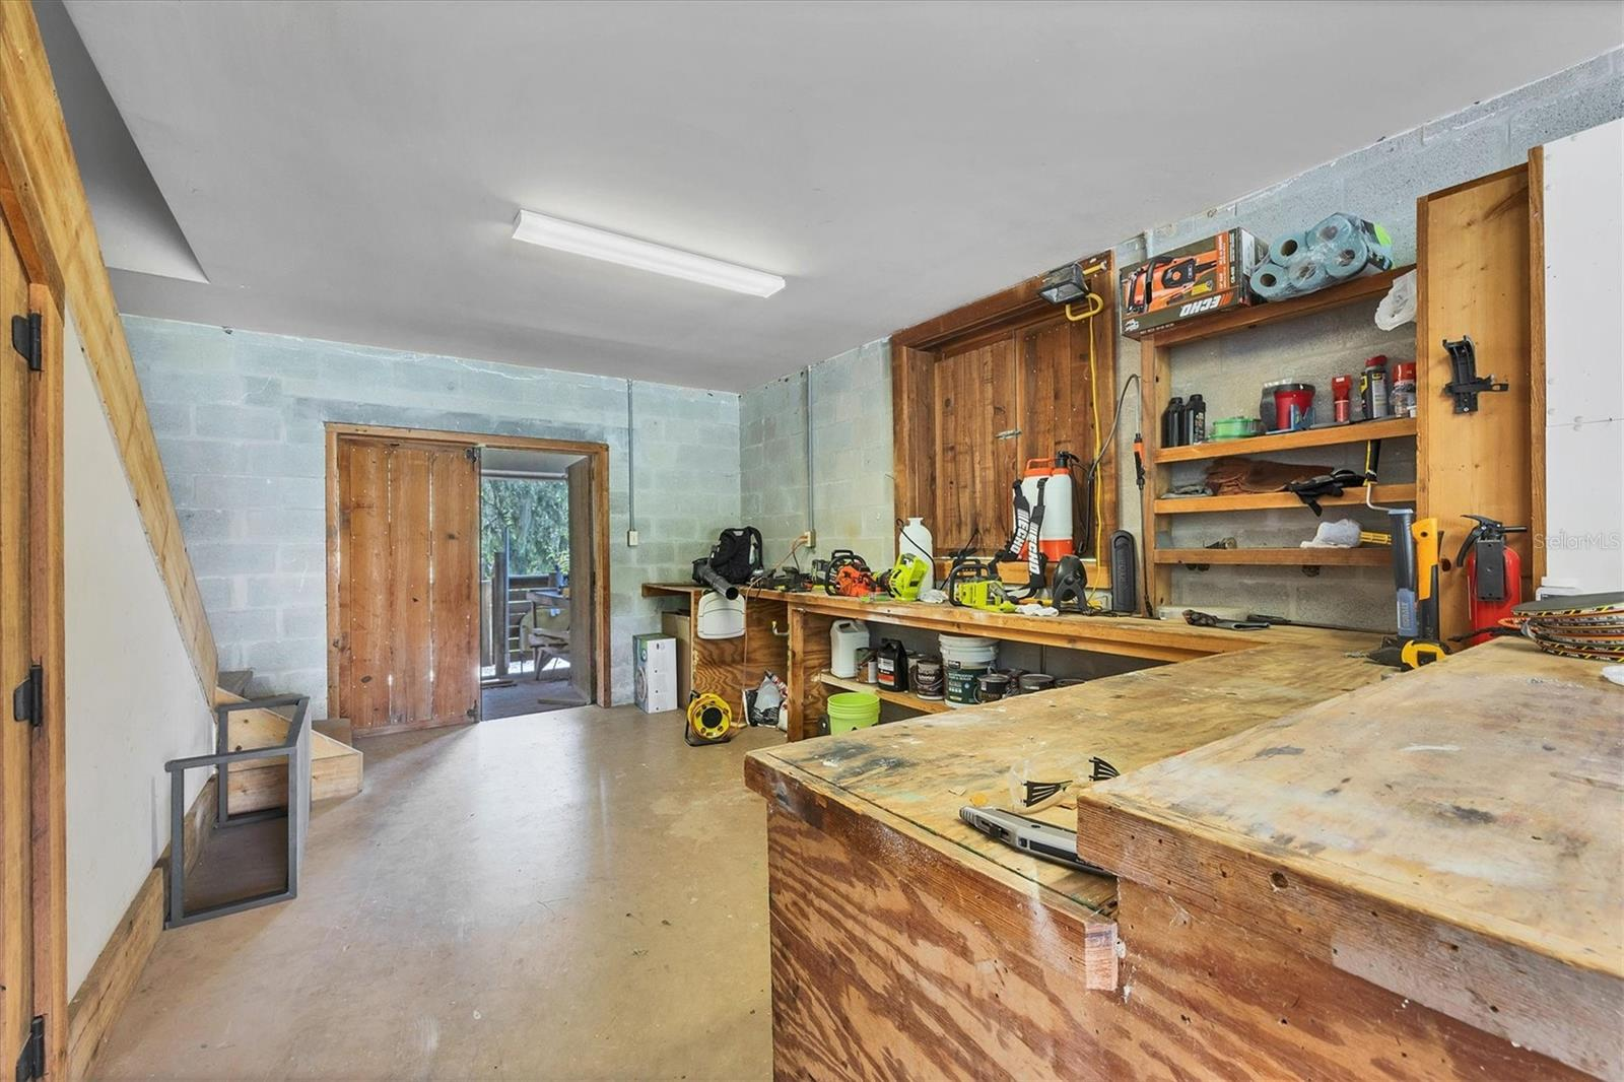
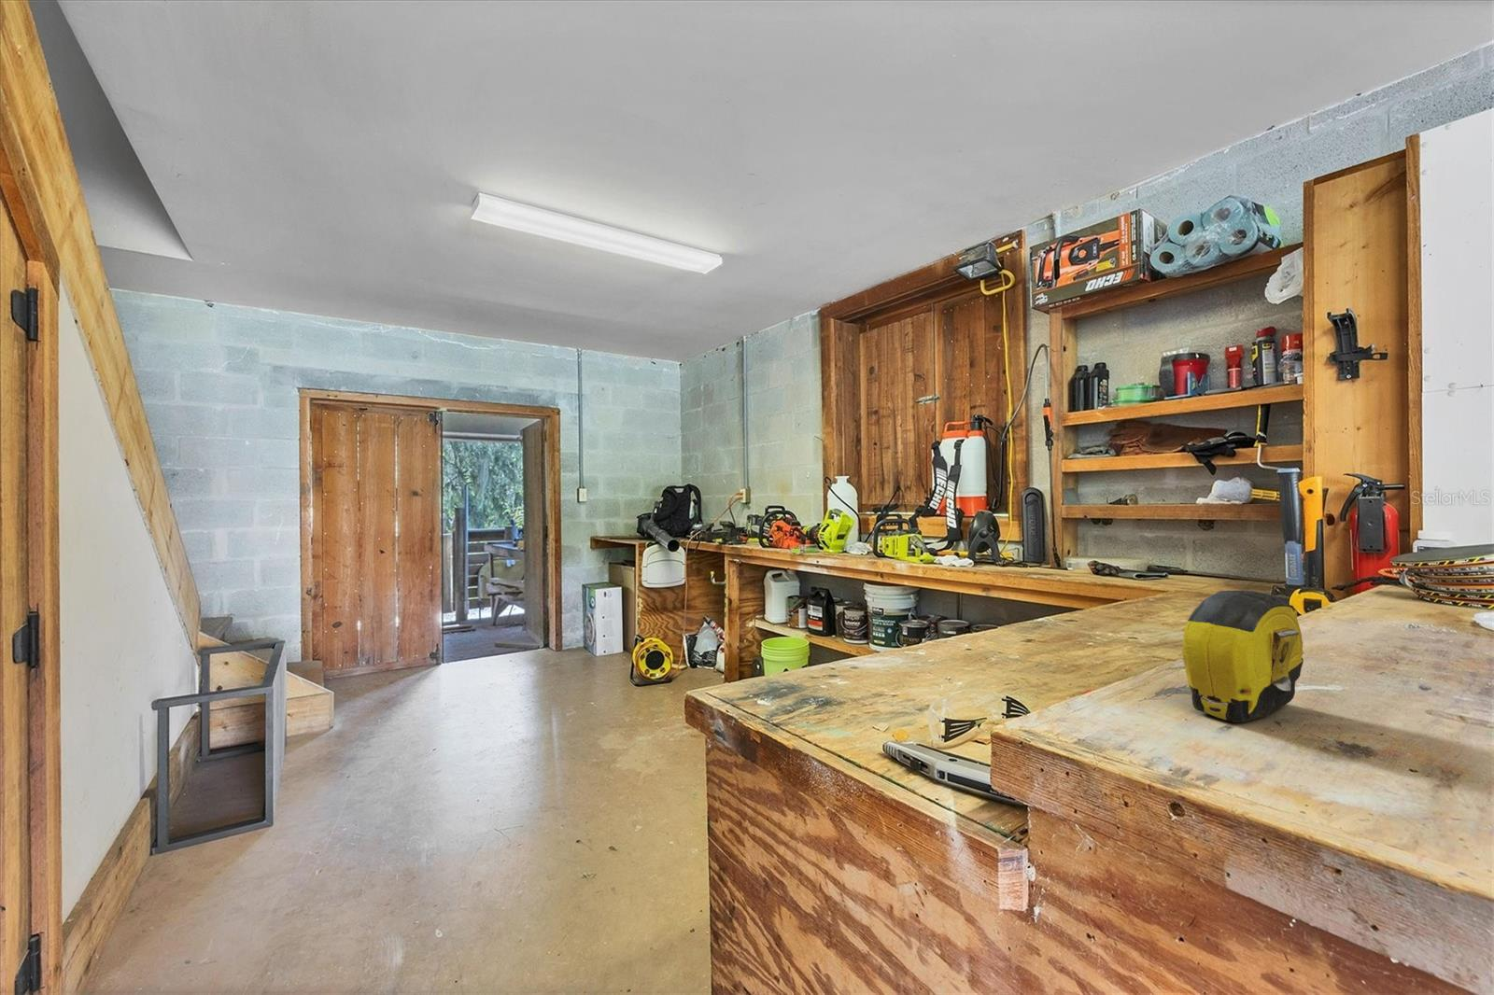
+ tape measure [1181,589,1304,723]
